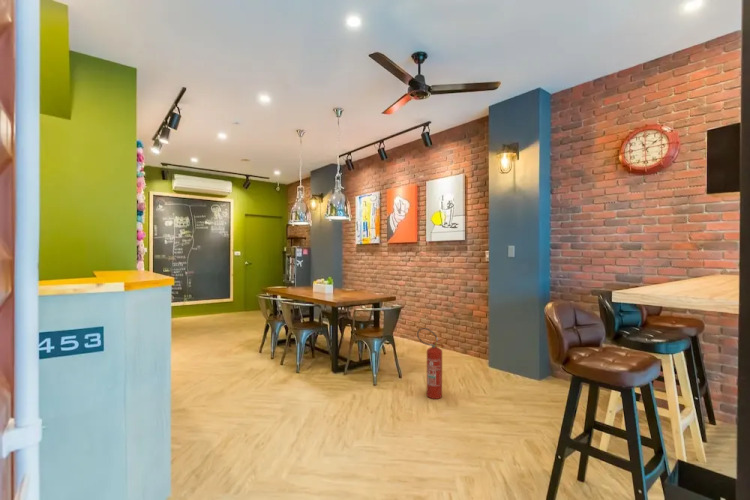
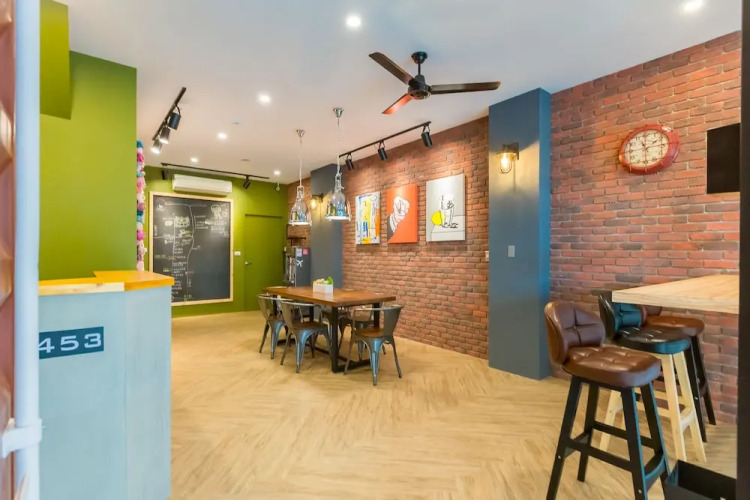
- fire extinguisher [416,327,446,400]
